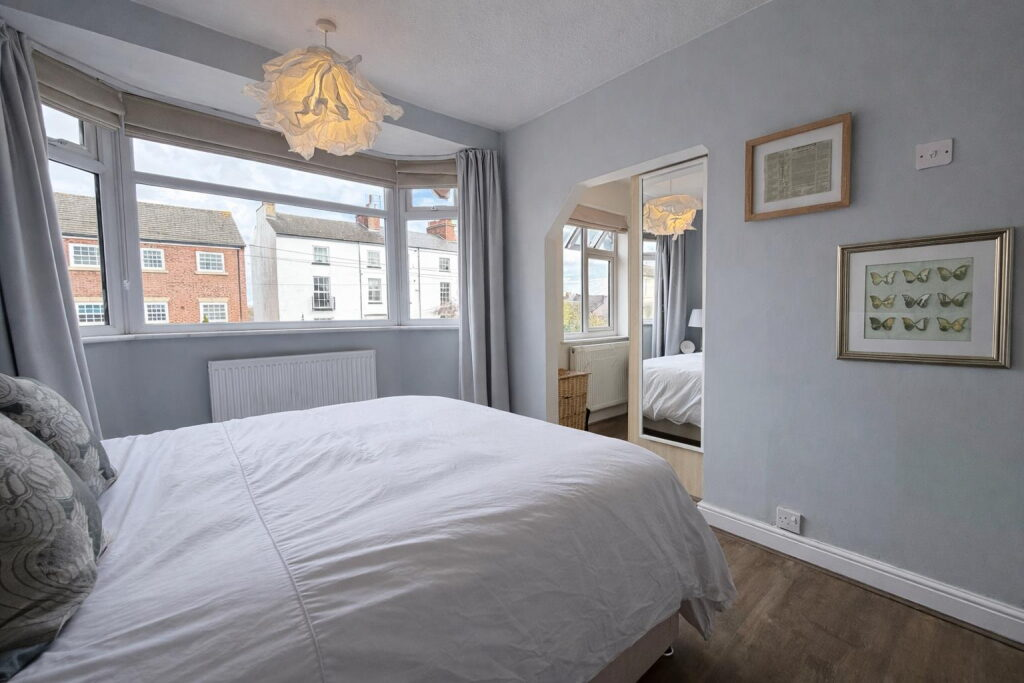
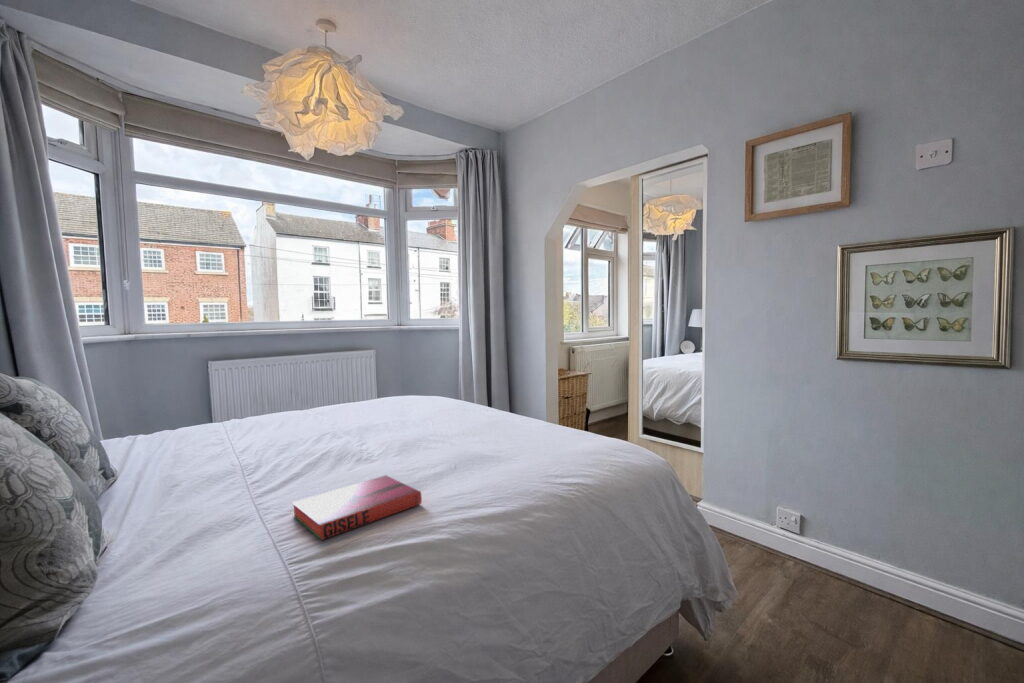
+ hardback book [291,474,423,541]
